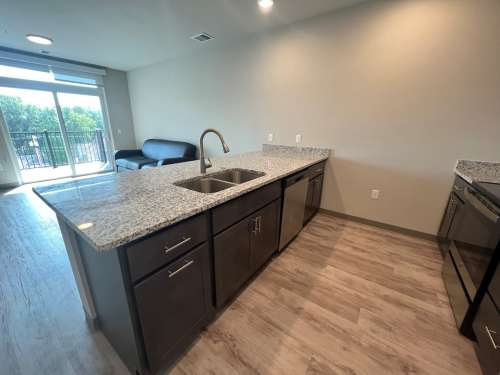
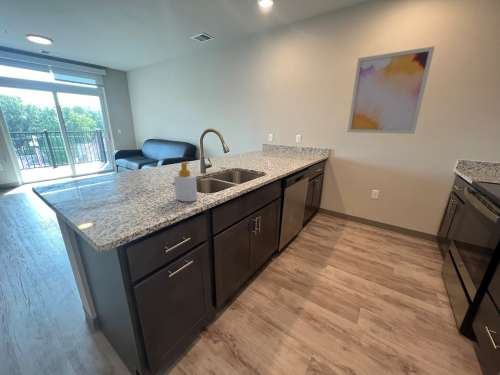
+ wall art [346,45,436,135]
+ soap bottle [173,161,198,203]
